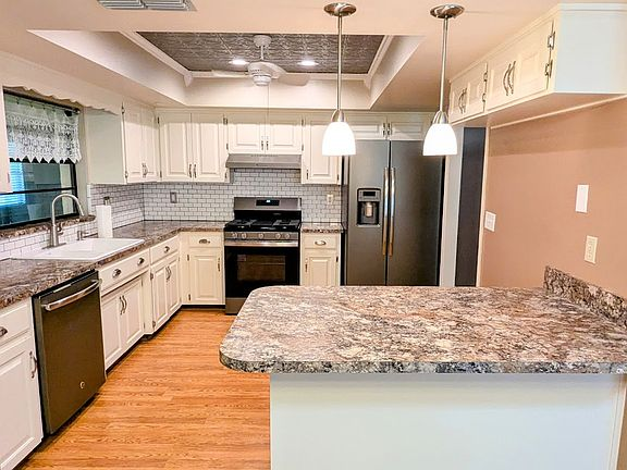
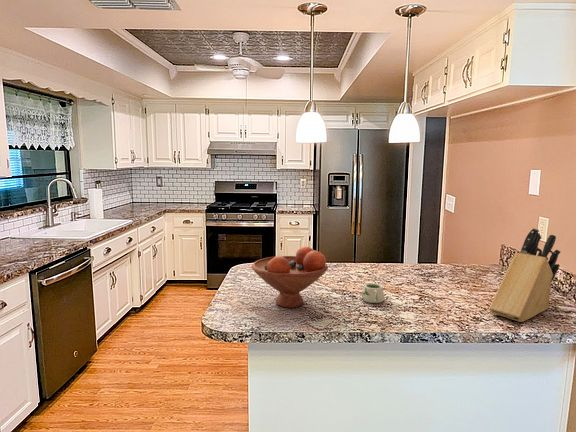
+ knife block [488,227,562,323]
+ mug [361,282,385,304]
+ fruit bowl [251,245,329,309]
